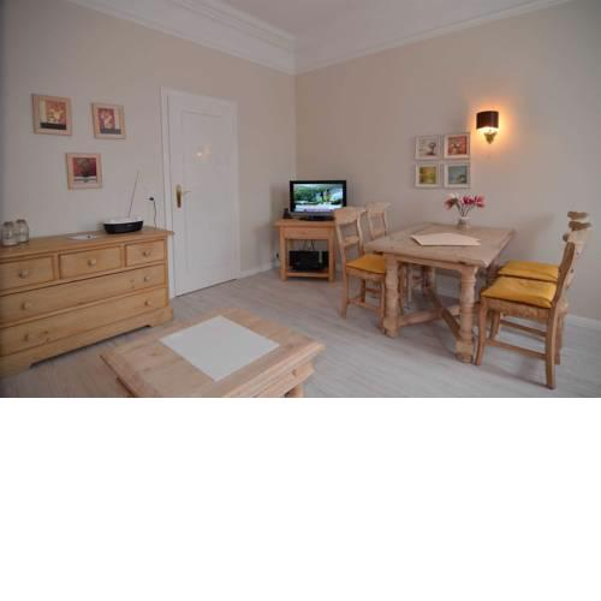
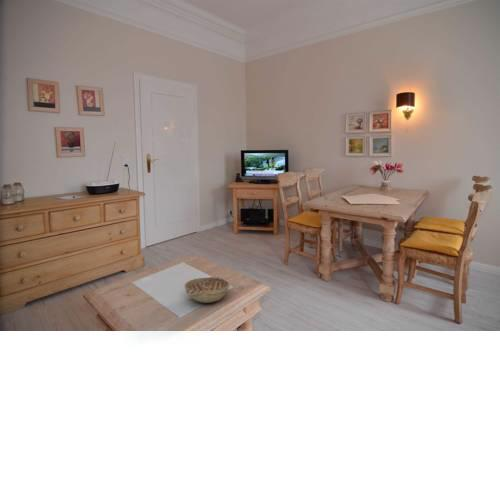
+ decorative bowl [184,276,230,304]
